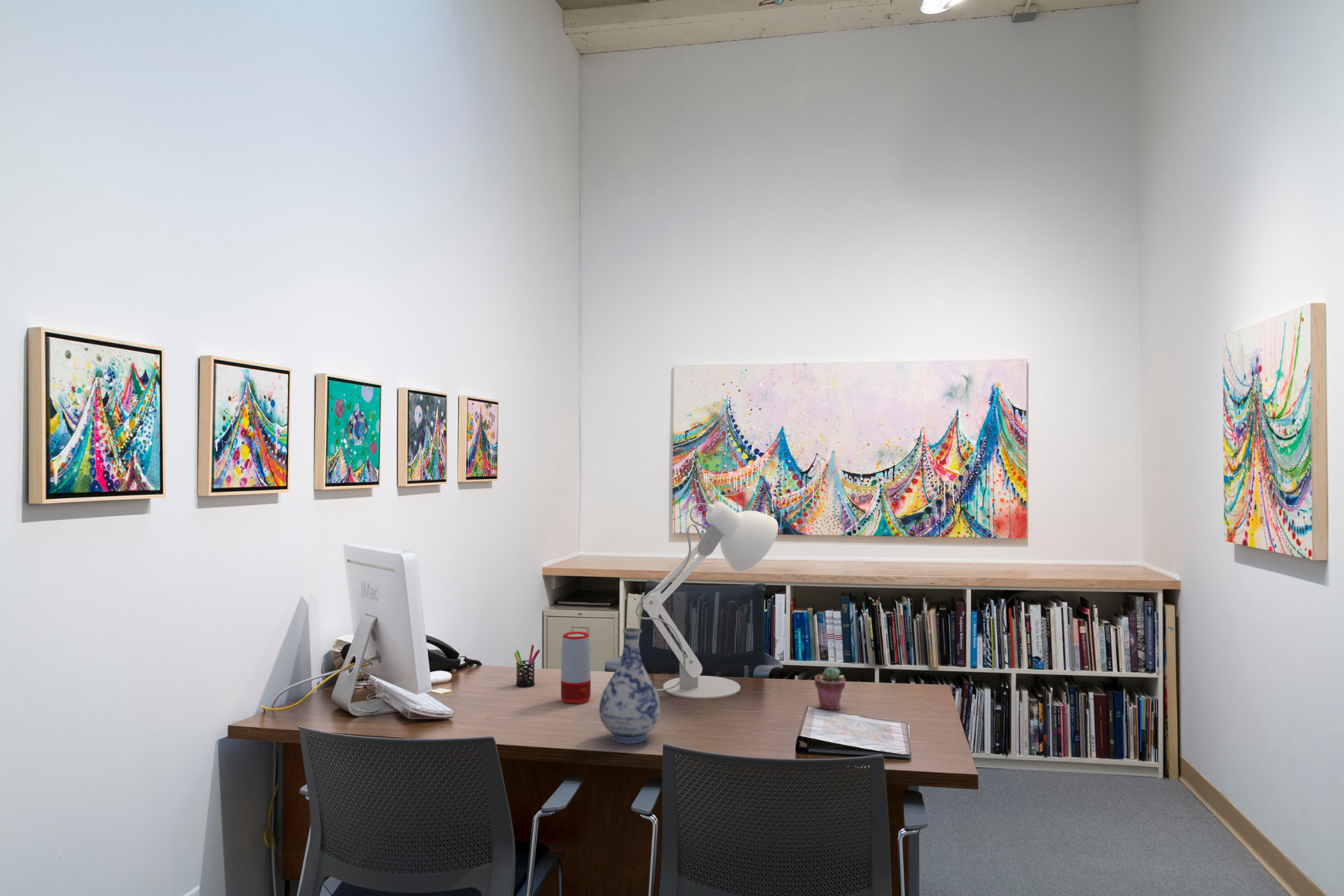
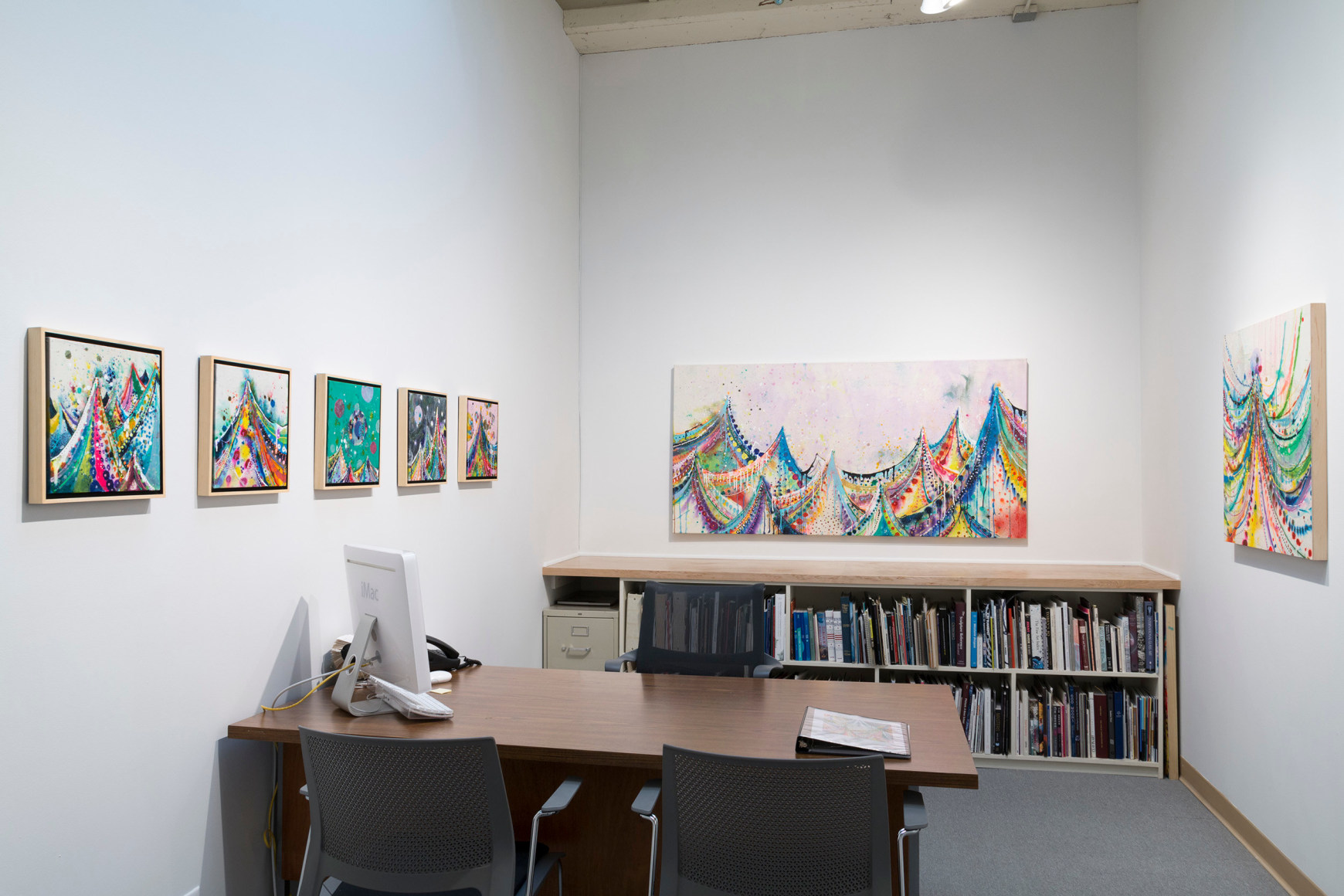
- vase [599,627,661,744]
- speaker [560,631,592,704]
- desk lamp [635,501,779,700]
- potted succulent [813,666,847,711]
- pen holder [513,644,541,688]
